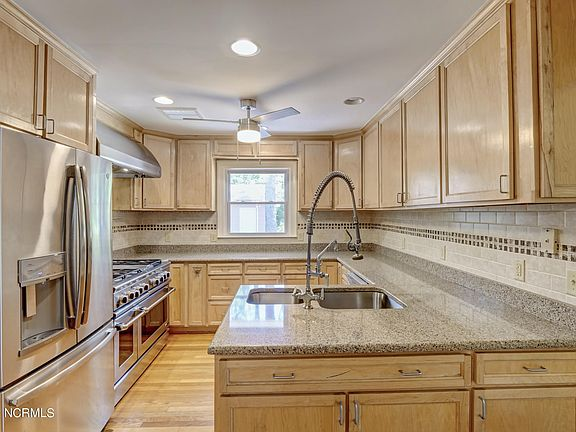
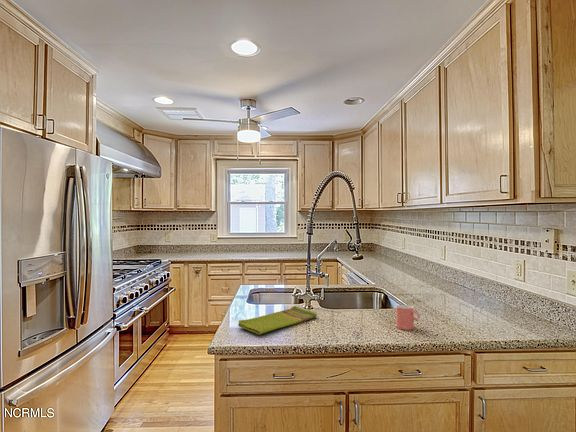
+ cup [396,304,421,331]
+ dish towel [237,305,318,335]
